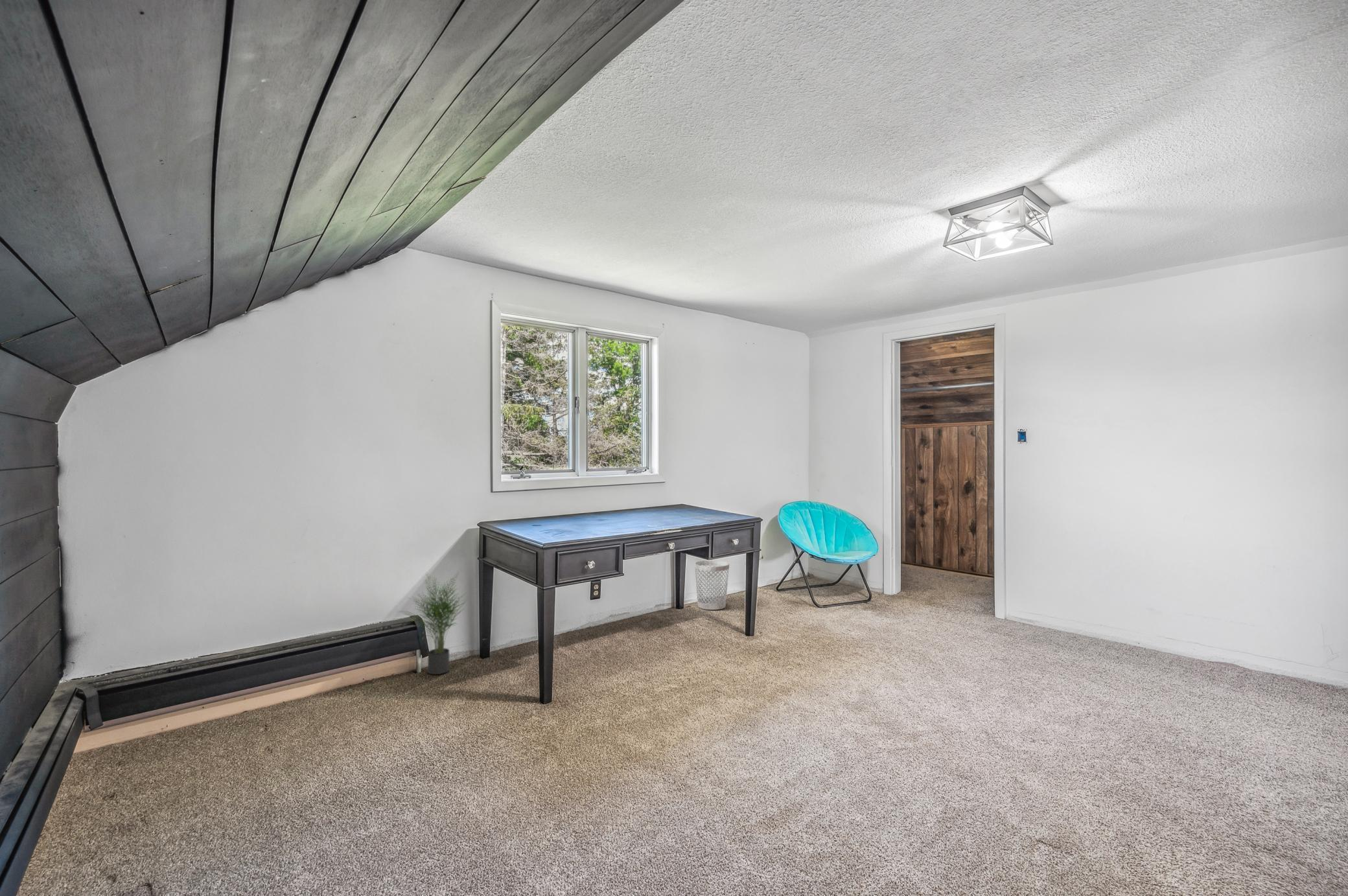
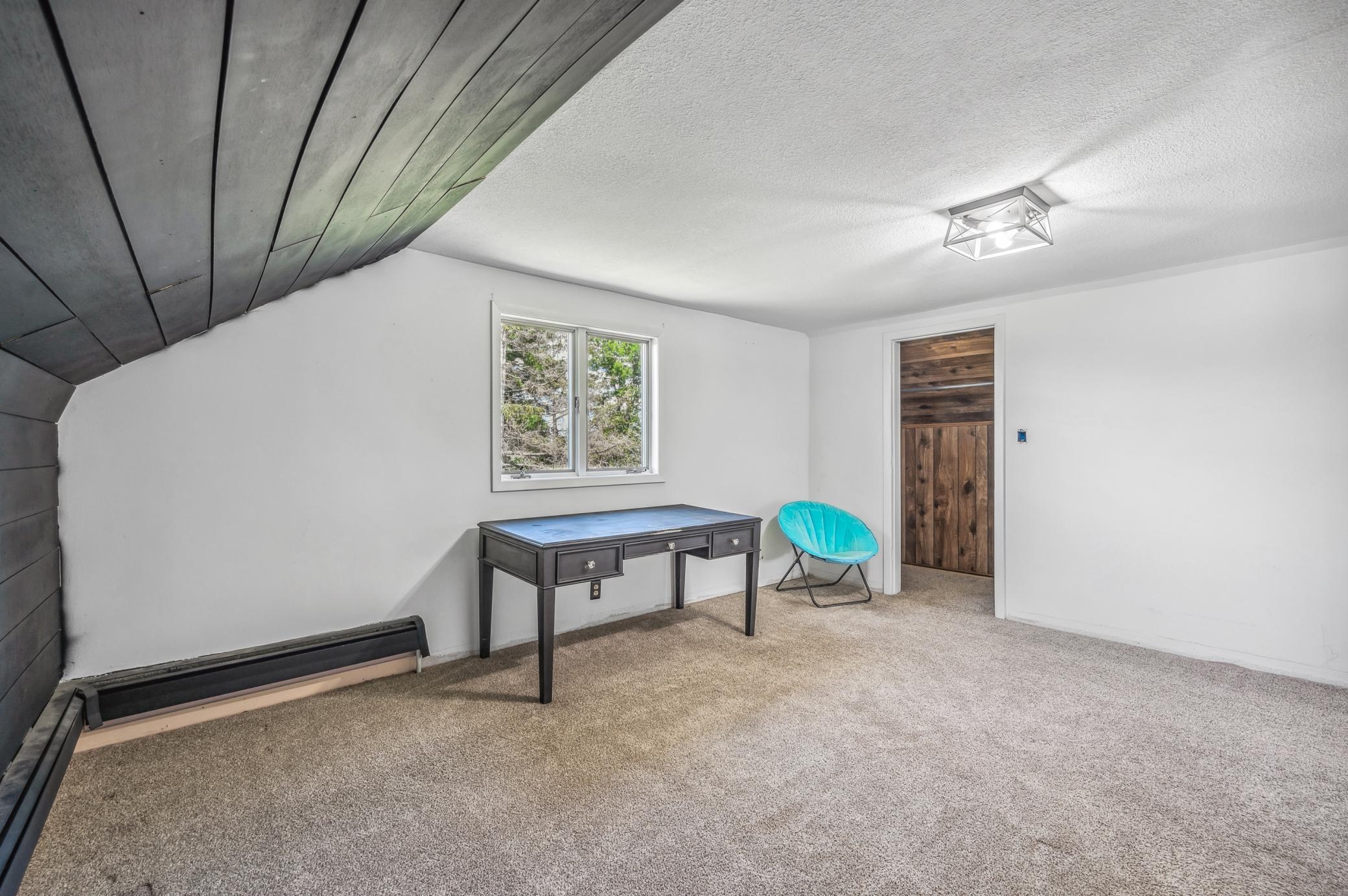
- wastebasket [694,560,730,610]
- potted plant [397,569,470,675]
